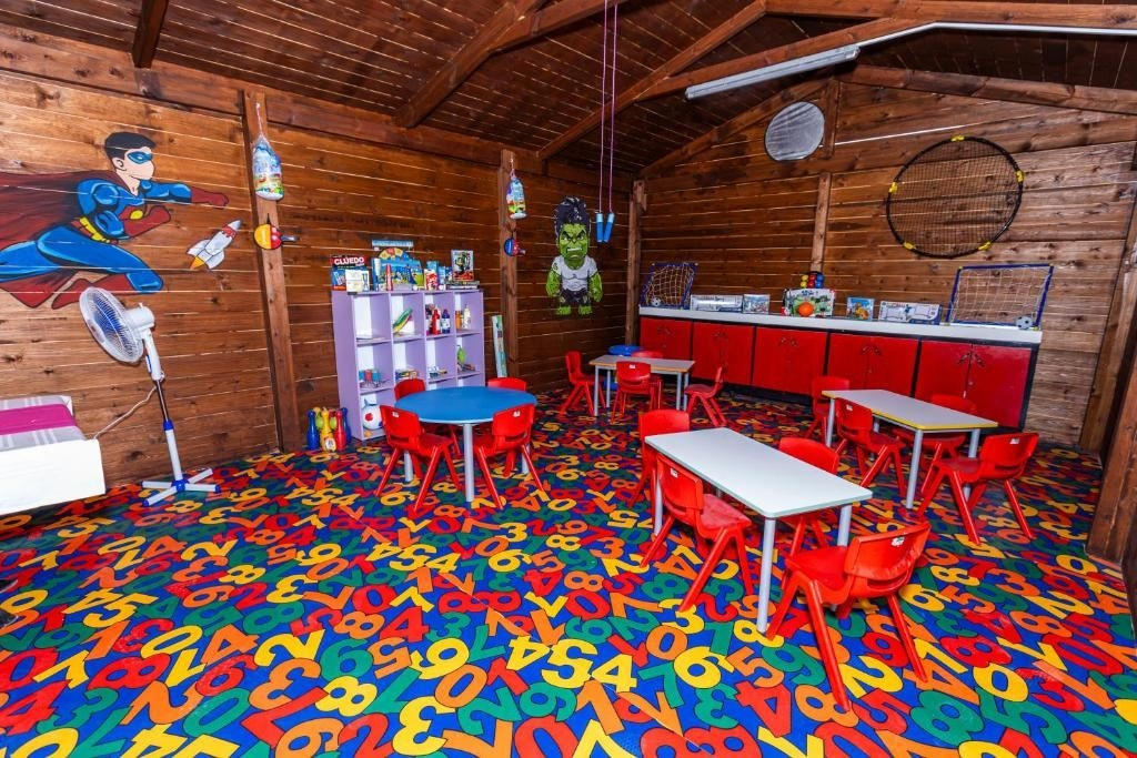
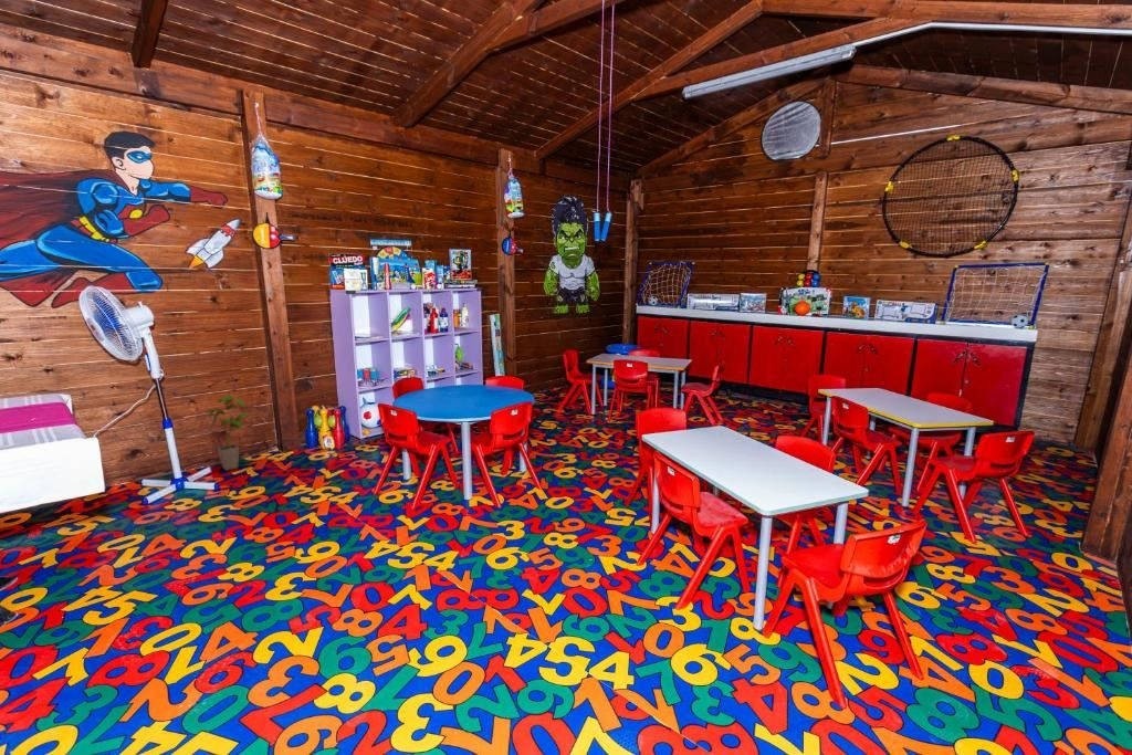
+ house plant [205,394,252,471]
